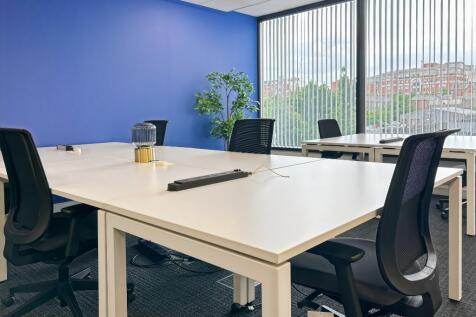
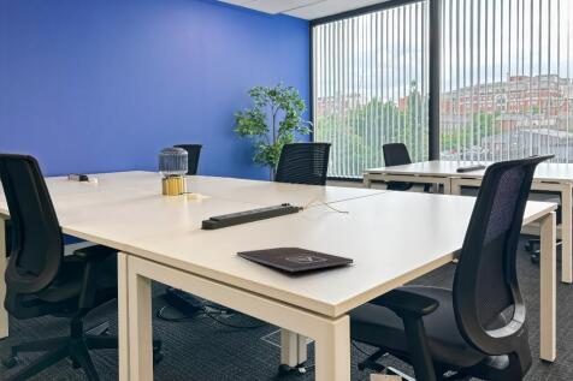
+ book [236,246,354,273]
